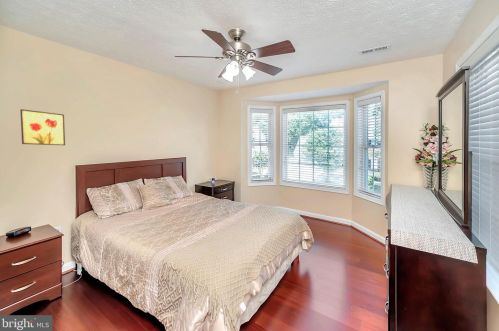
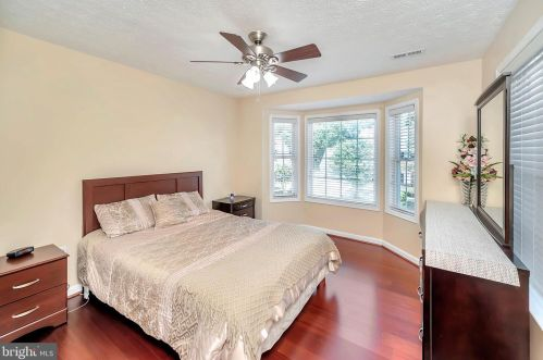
- wall art [19,108,66,146]
